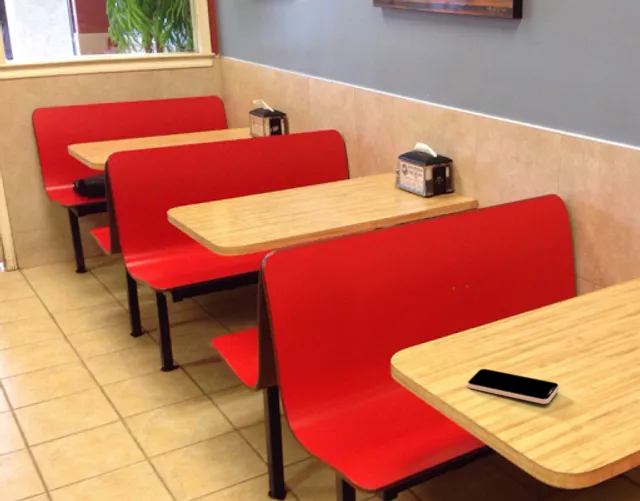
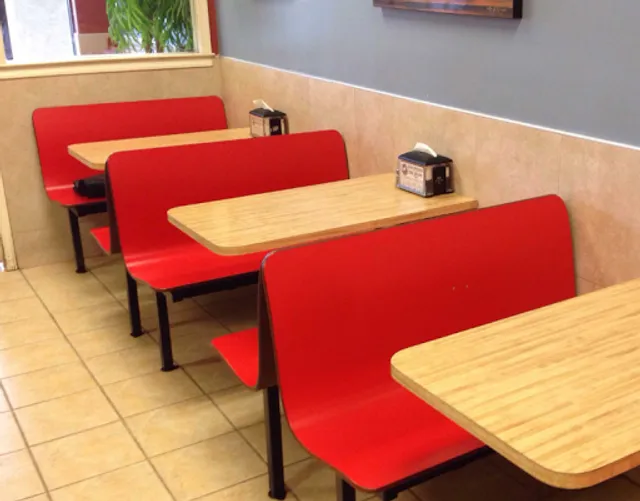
- smartphone [466,368,560,405]
